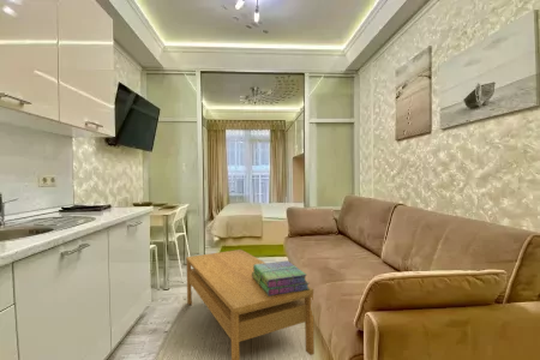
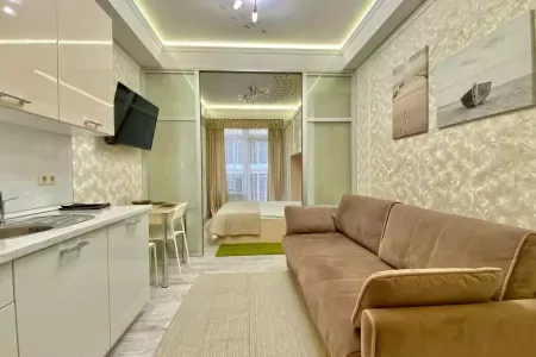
- stack of books [252,259,310,295]
- coffee table [185,248,316,360]
